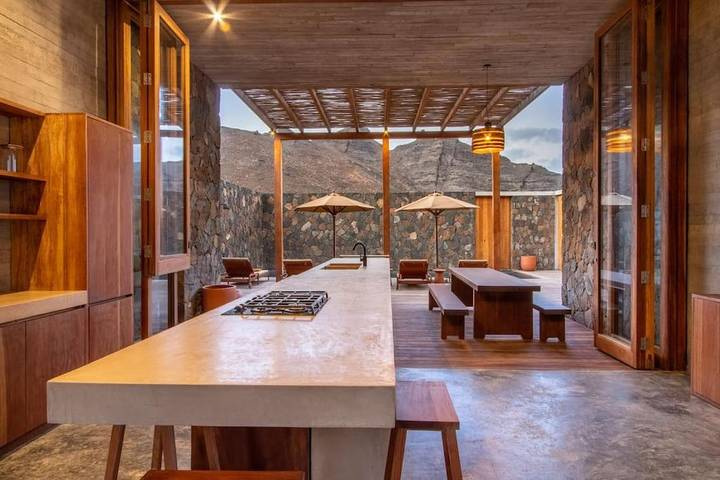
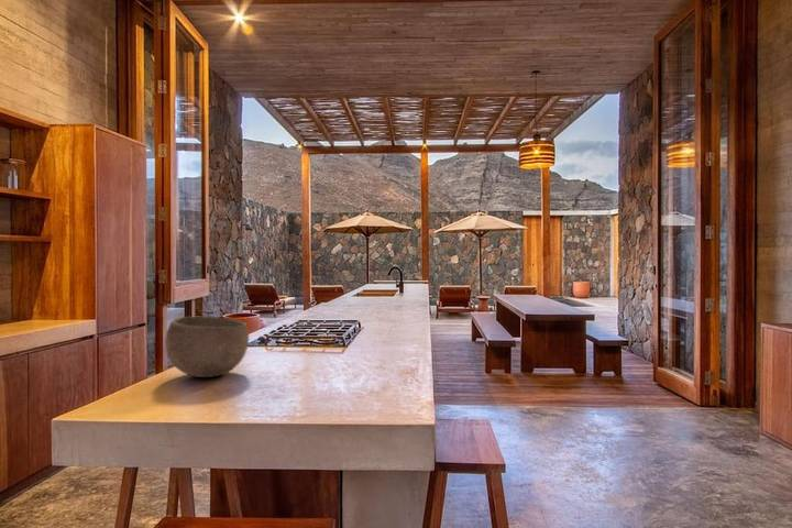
+ bowl [164,316,250,378]
